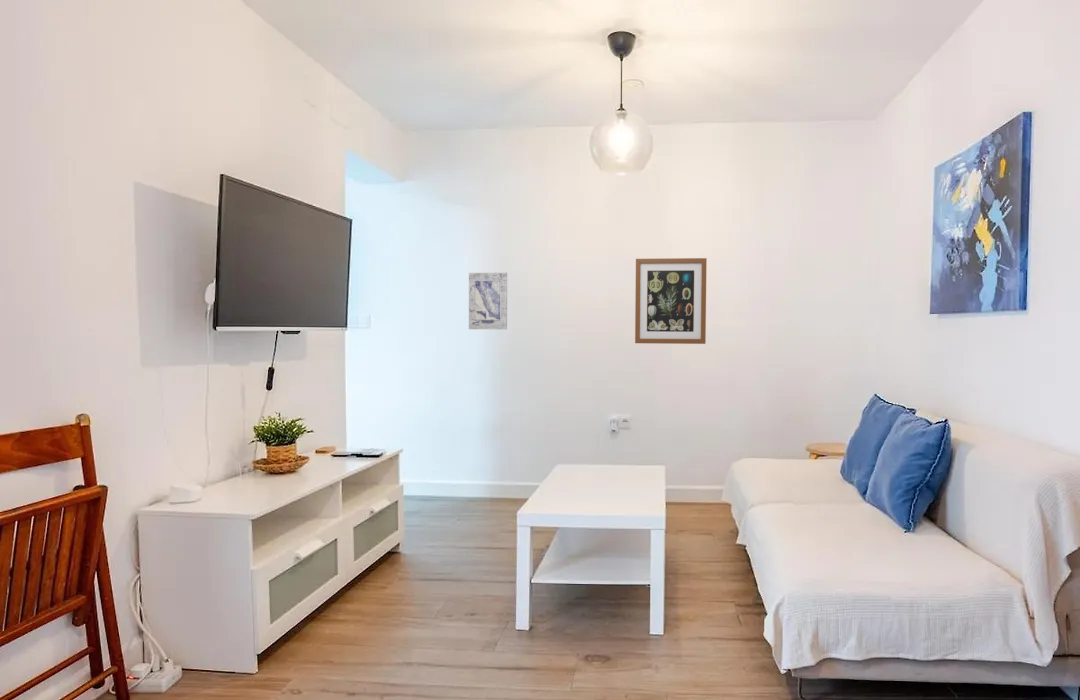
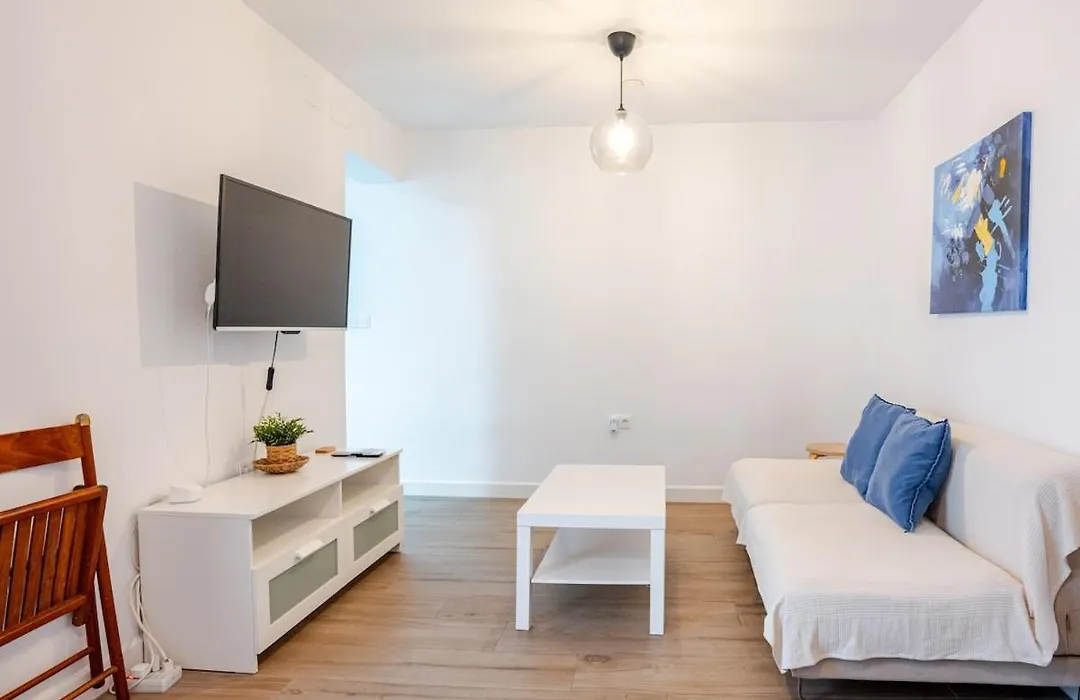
- wall art [468,272,508,330]
- wall art [634,257,708,345]
